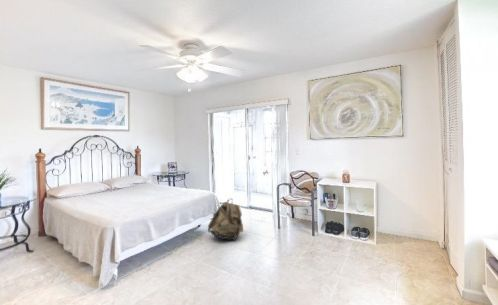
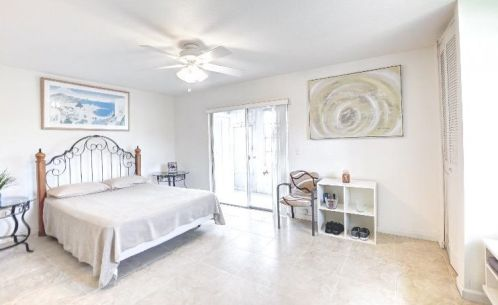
- backpack [207,197,244,241]
